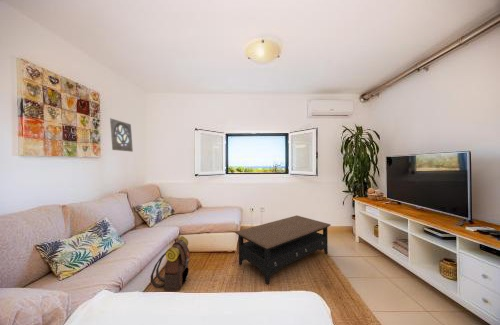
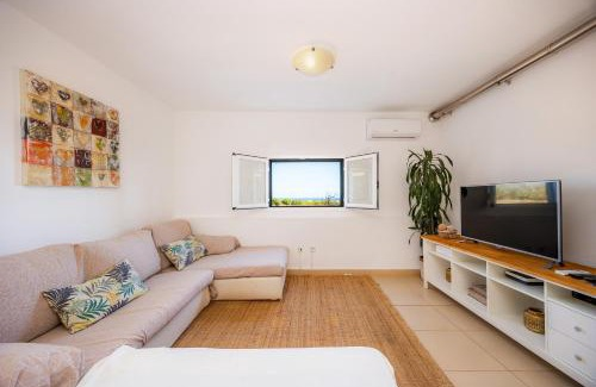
- coffee table [234,214,332,286]
- wall ornament [109,117,134,153]
- backpack [150,235,191,291]
